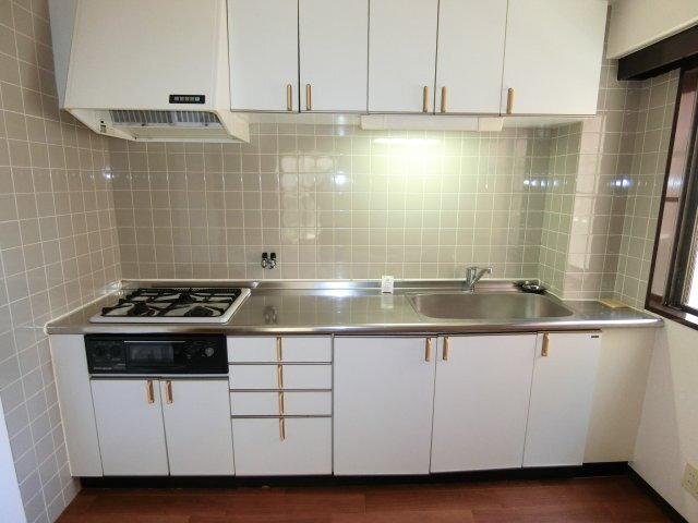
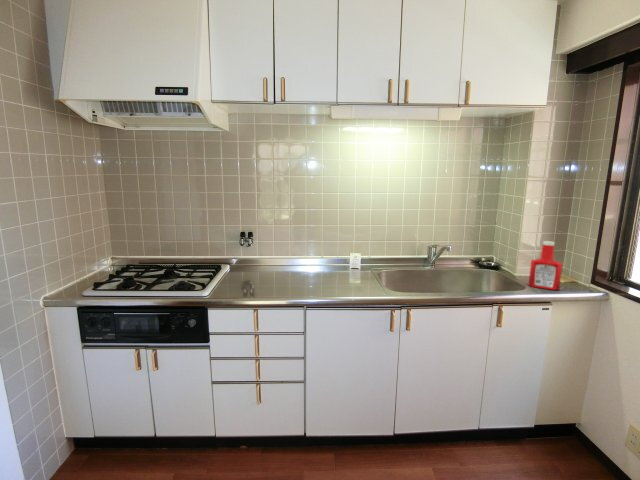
+ soap bottle [528,240,563,291]
